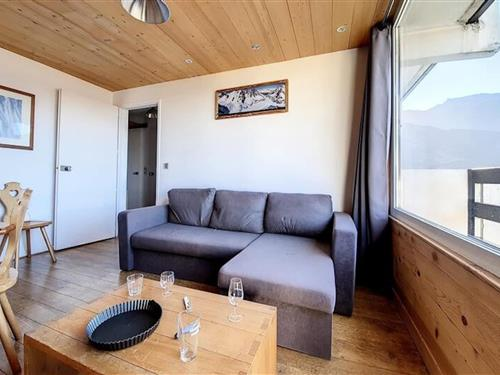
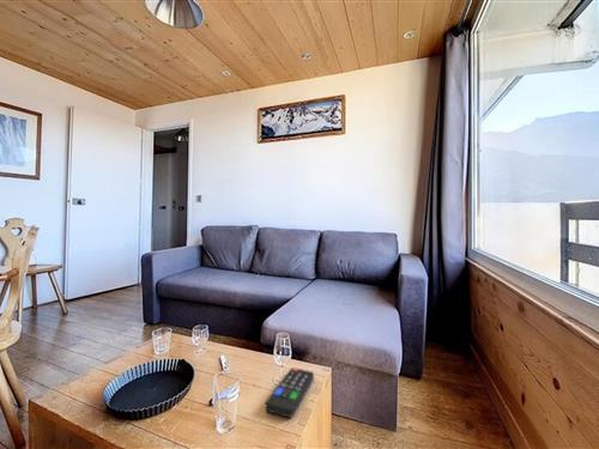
+ remote control [265,366,315,419]
